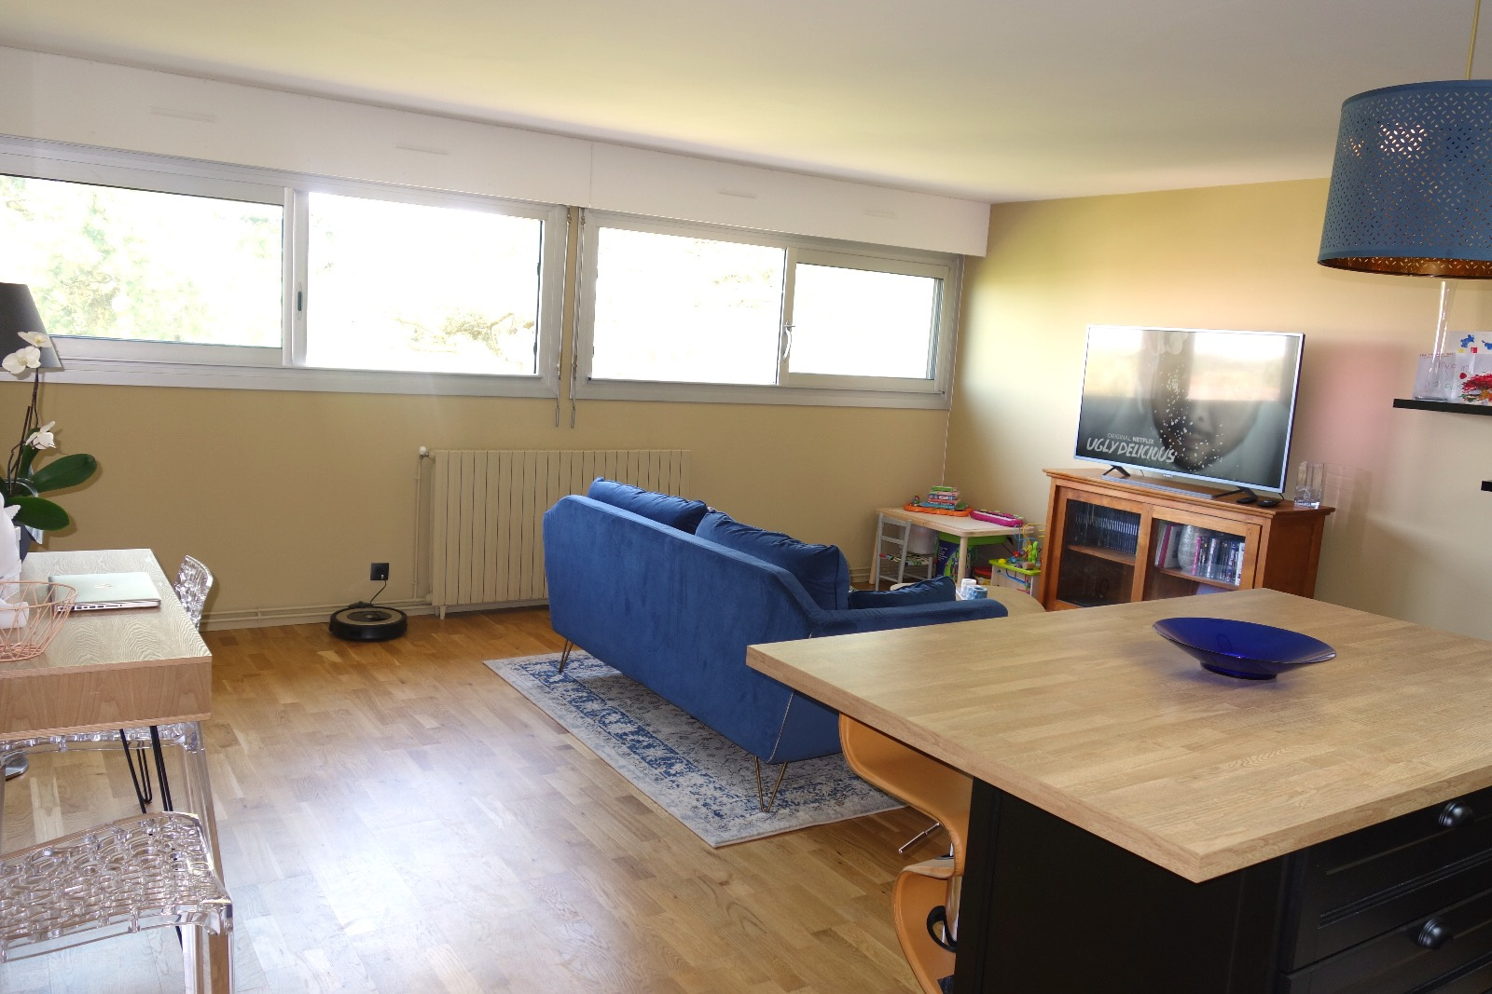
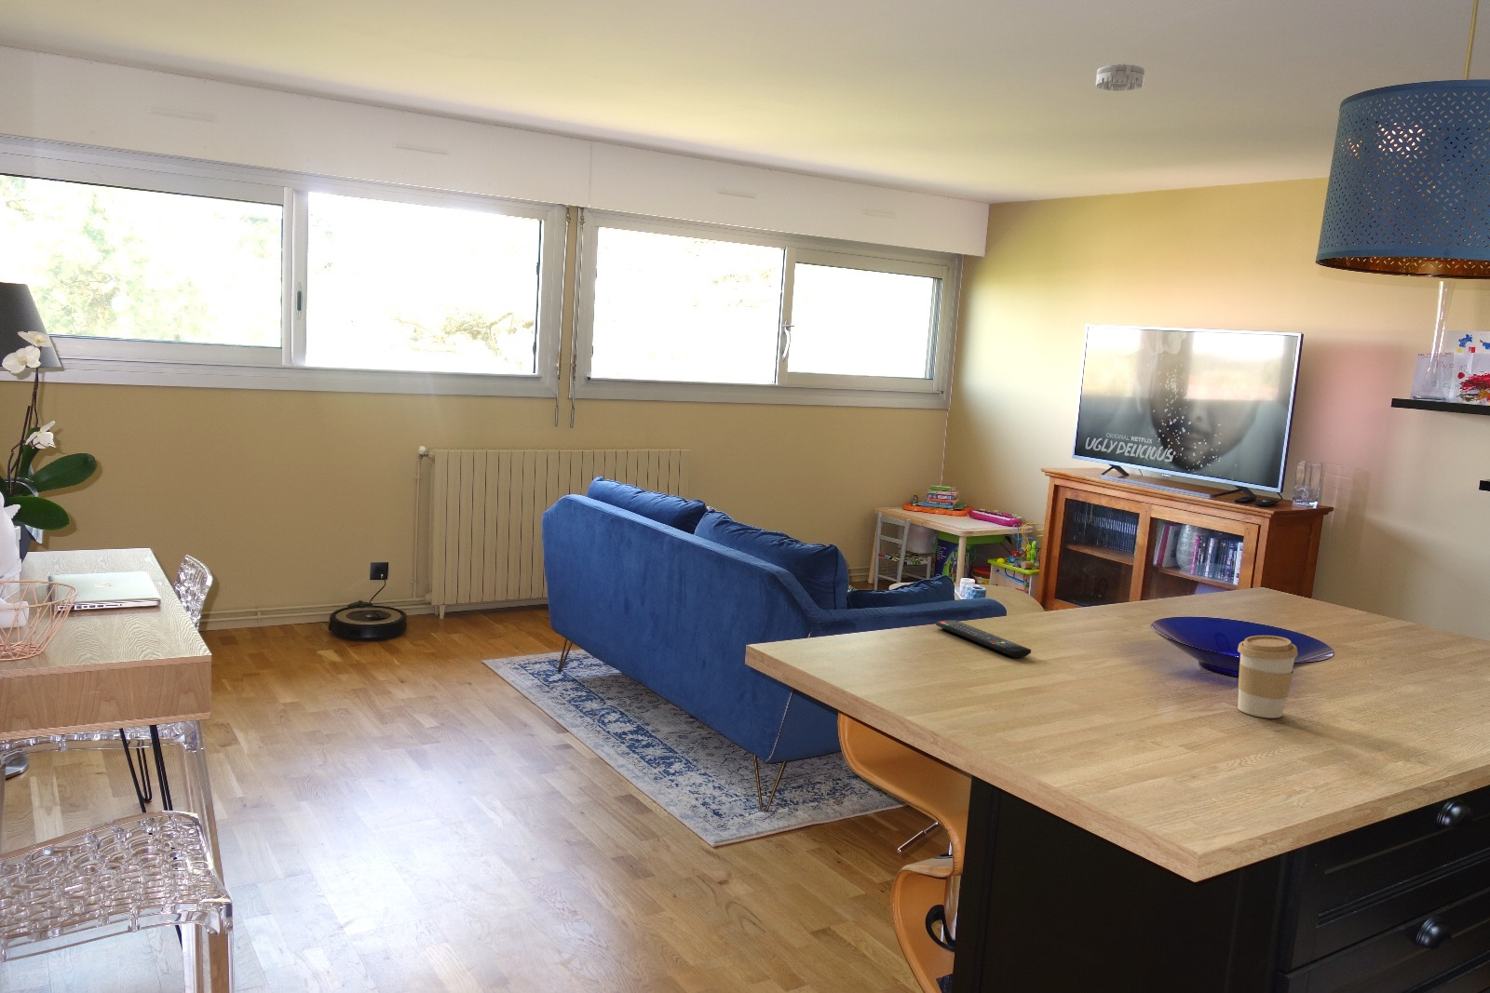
+ coffee cup [1237,635,1299,719]
+ smoke detector [1095,63,1145,92]
+ remote control [935,620,1032,658]
